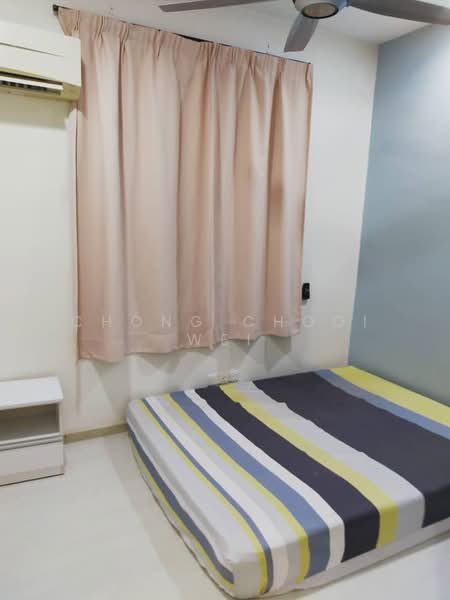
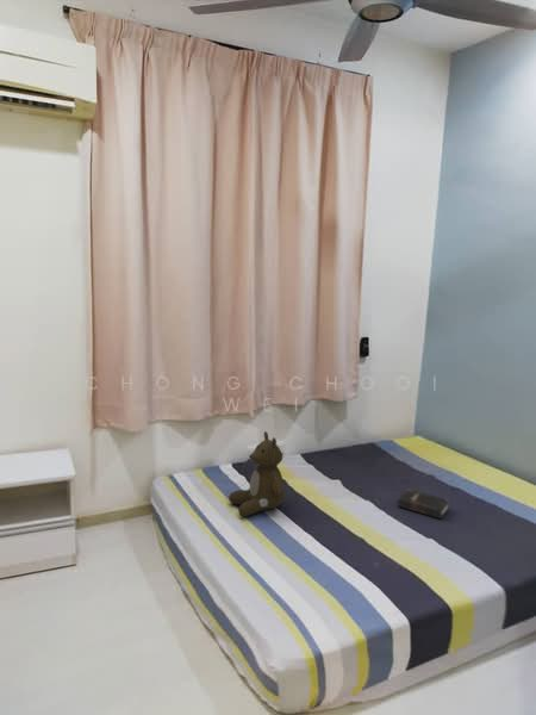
+ hardback book [397,487,451,521]
+ teddy bear [228,430,286,517]
